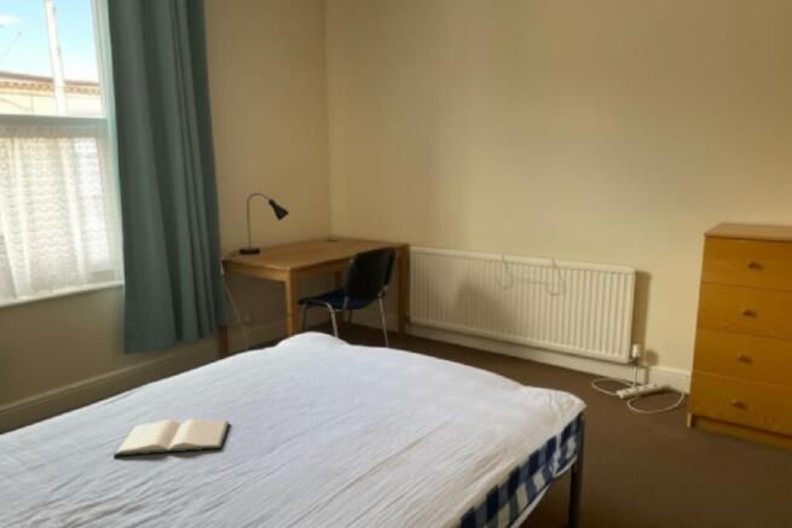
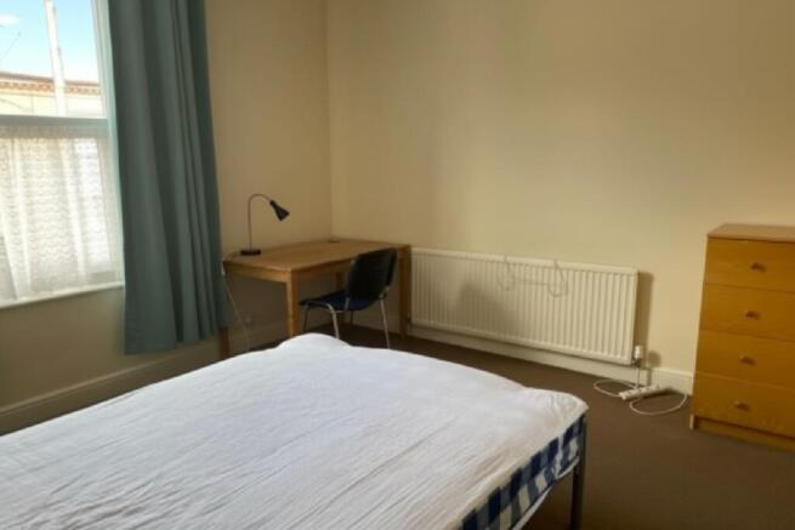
- hardback book [112,417,230,458]
